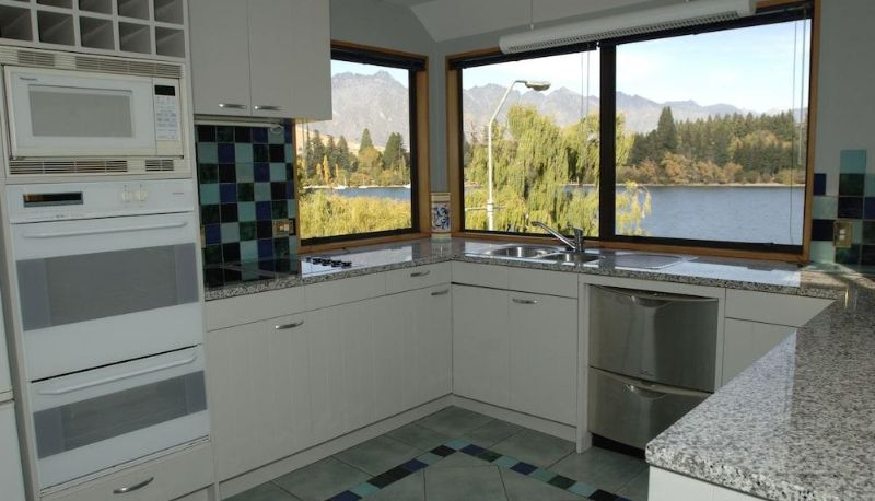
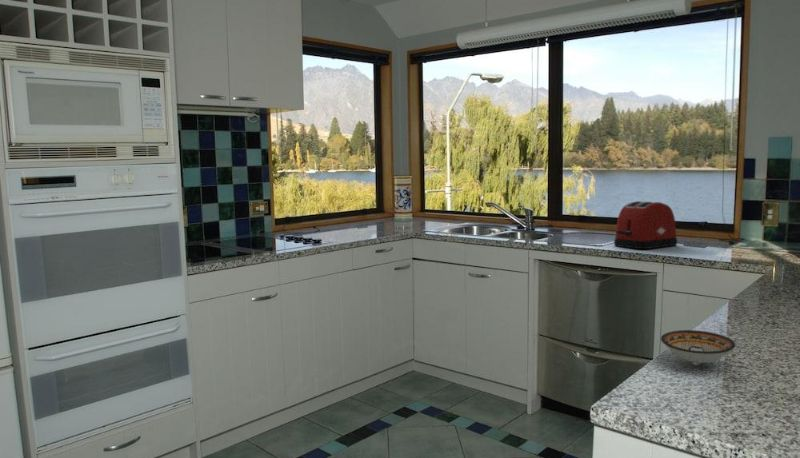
+ toaster [613,200,678,250]
+ bowl [660,329,736,365]
